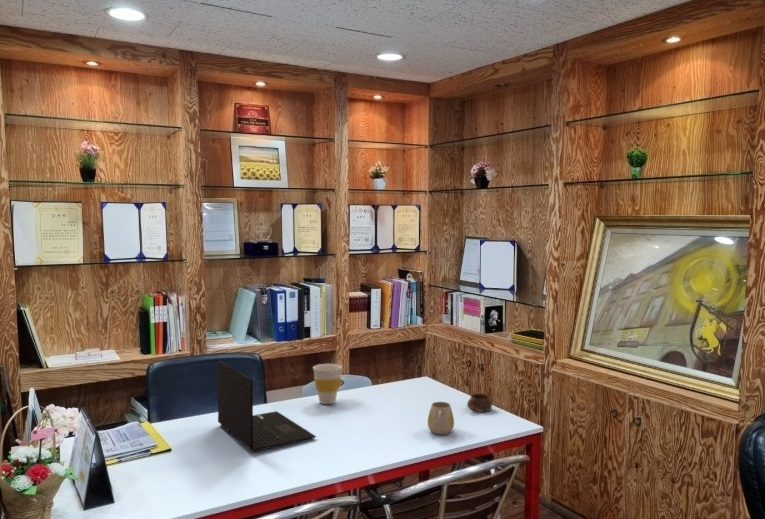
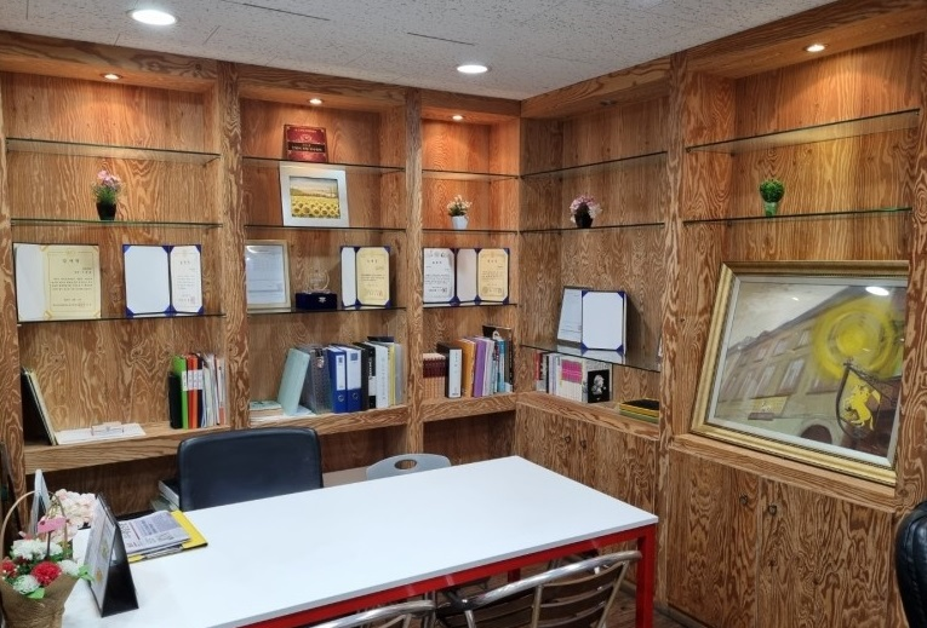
- mug [427,401,455,436]
- laptop [217,359,317,453]
- cup [312,363,343,405]
- cup [466,393,493,413]
